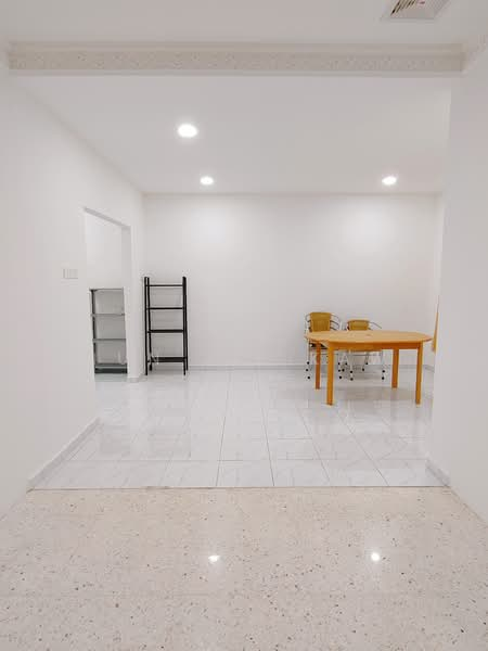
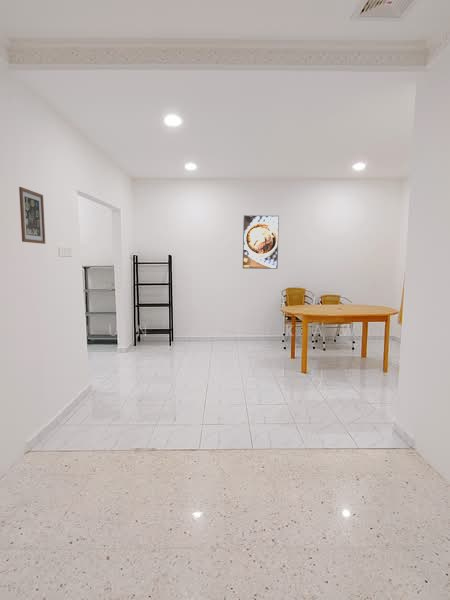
+ wall art [18,186,46,245]
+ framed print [242,214,280,270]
